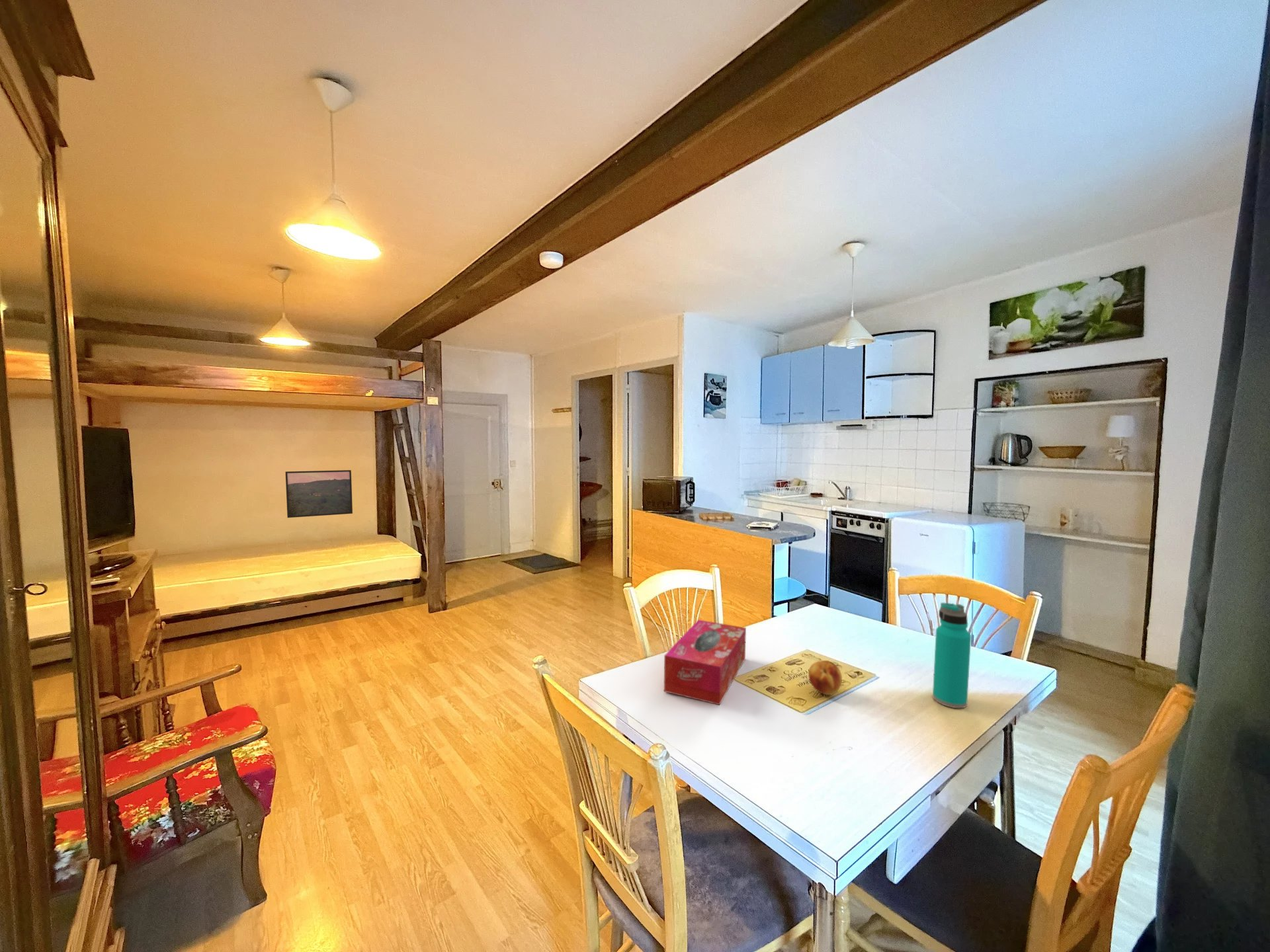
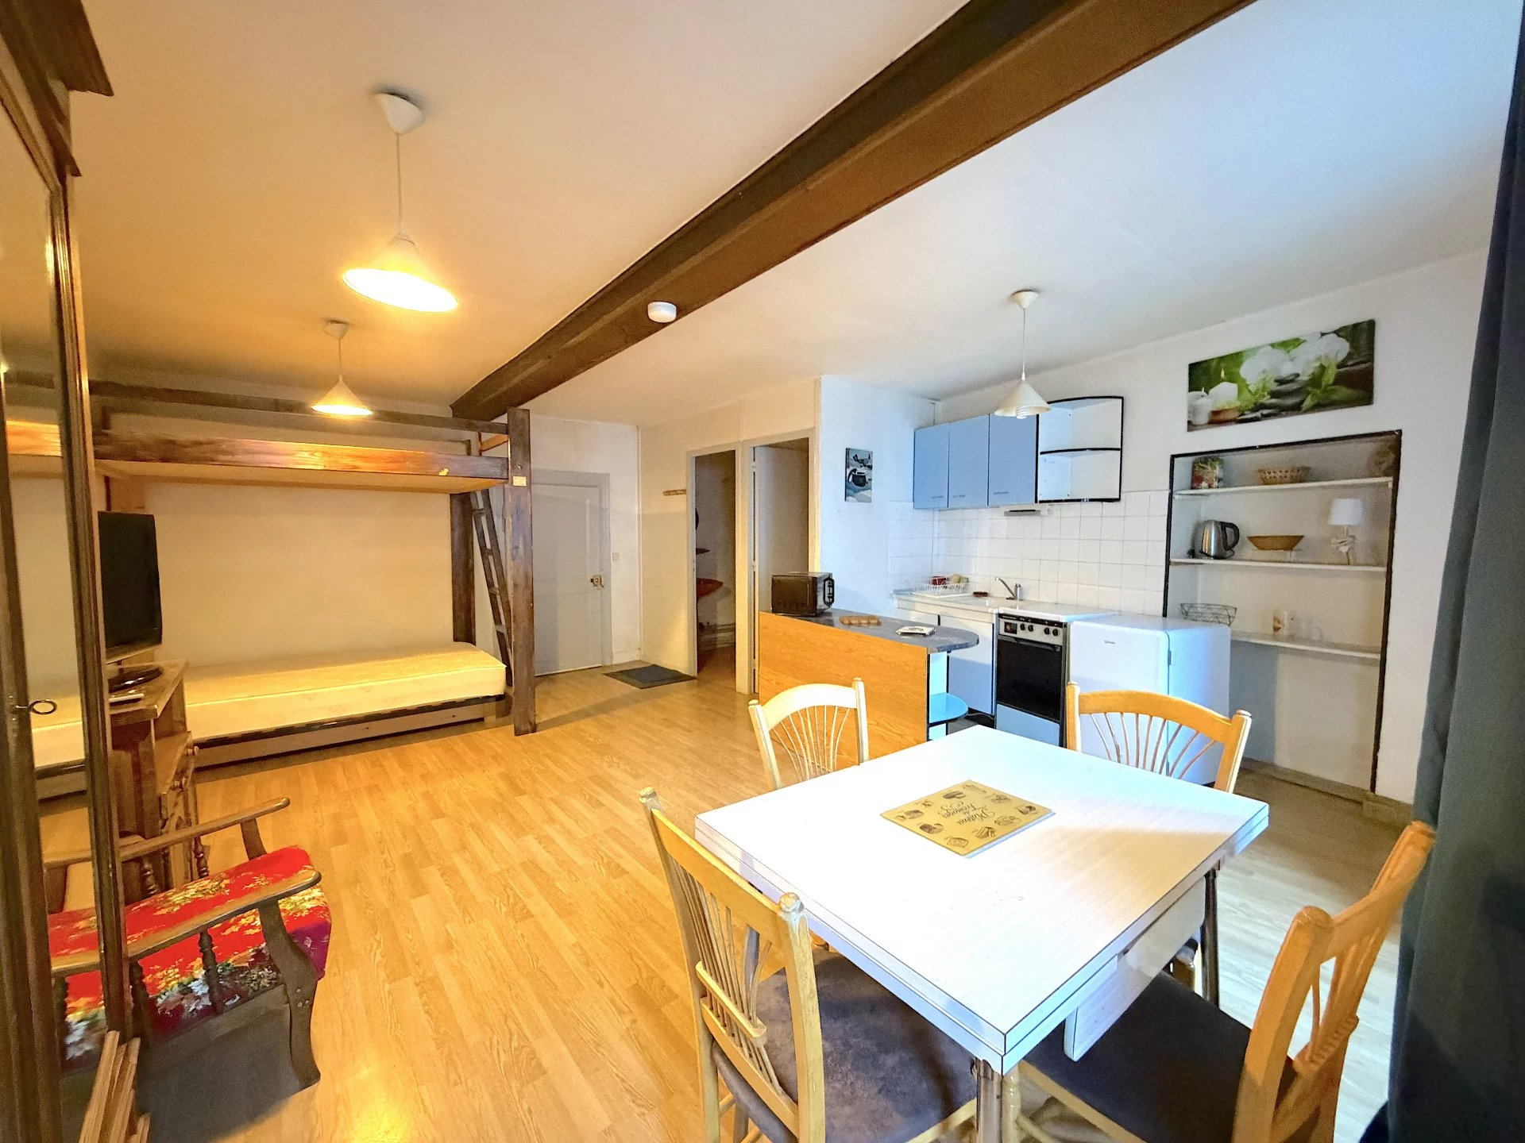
- tissue box [663,619,747,705]
- water bottle [932,602,972,709]
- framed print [284,469,353,518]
- fruit [808,660,843,695]
